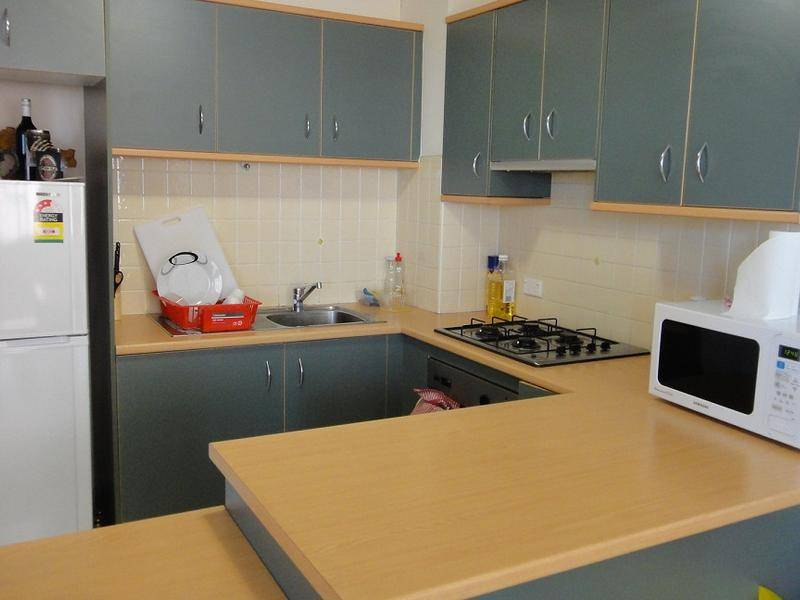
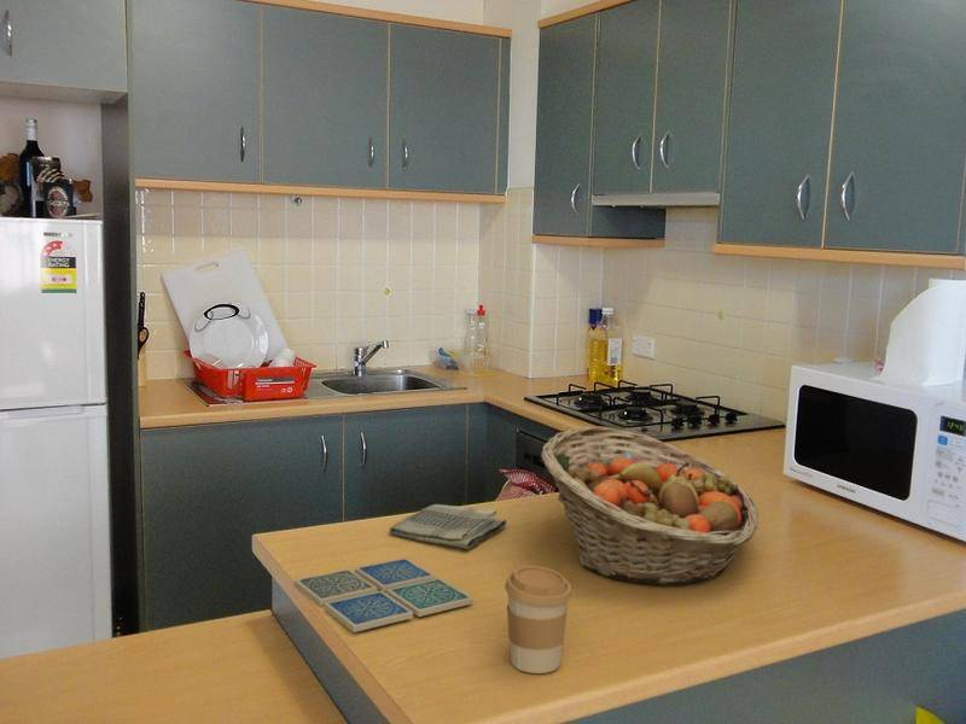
+ drink coaster [293,556,475,634]
+ dish towel [388,503,508,550]
+ coffee cup [504,565,572,675]
+ fruit basket [540,425,760,586]
